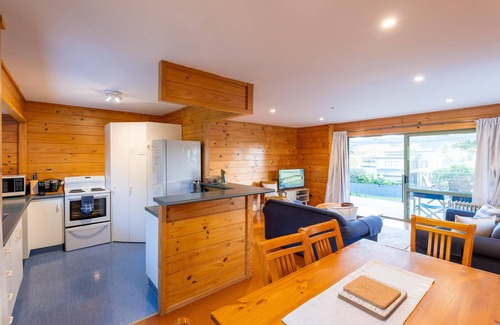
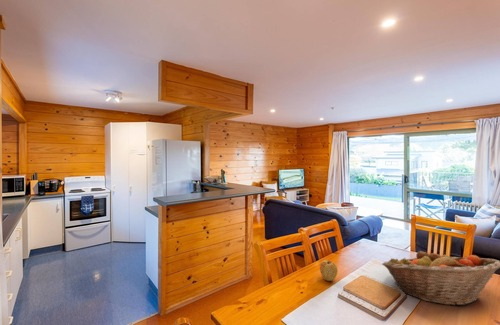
+ apple [319,259,339,282]
+ fruit basket [381,249,500,307]
